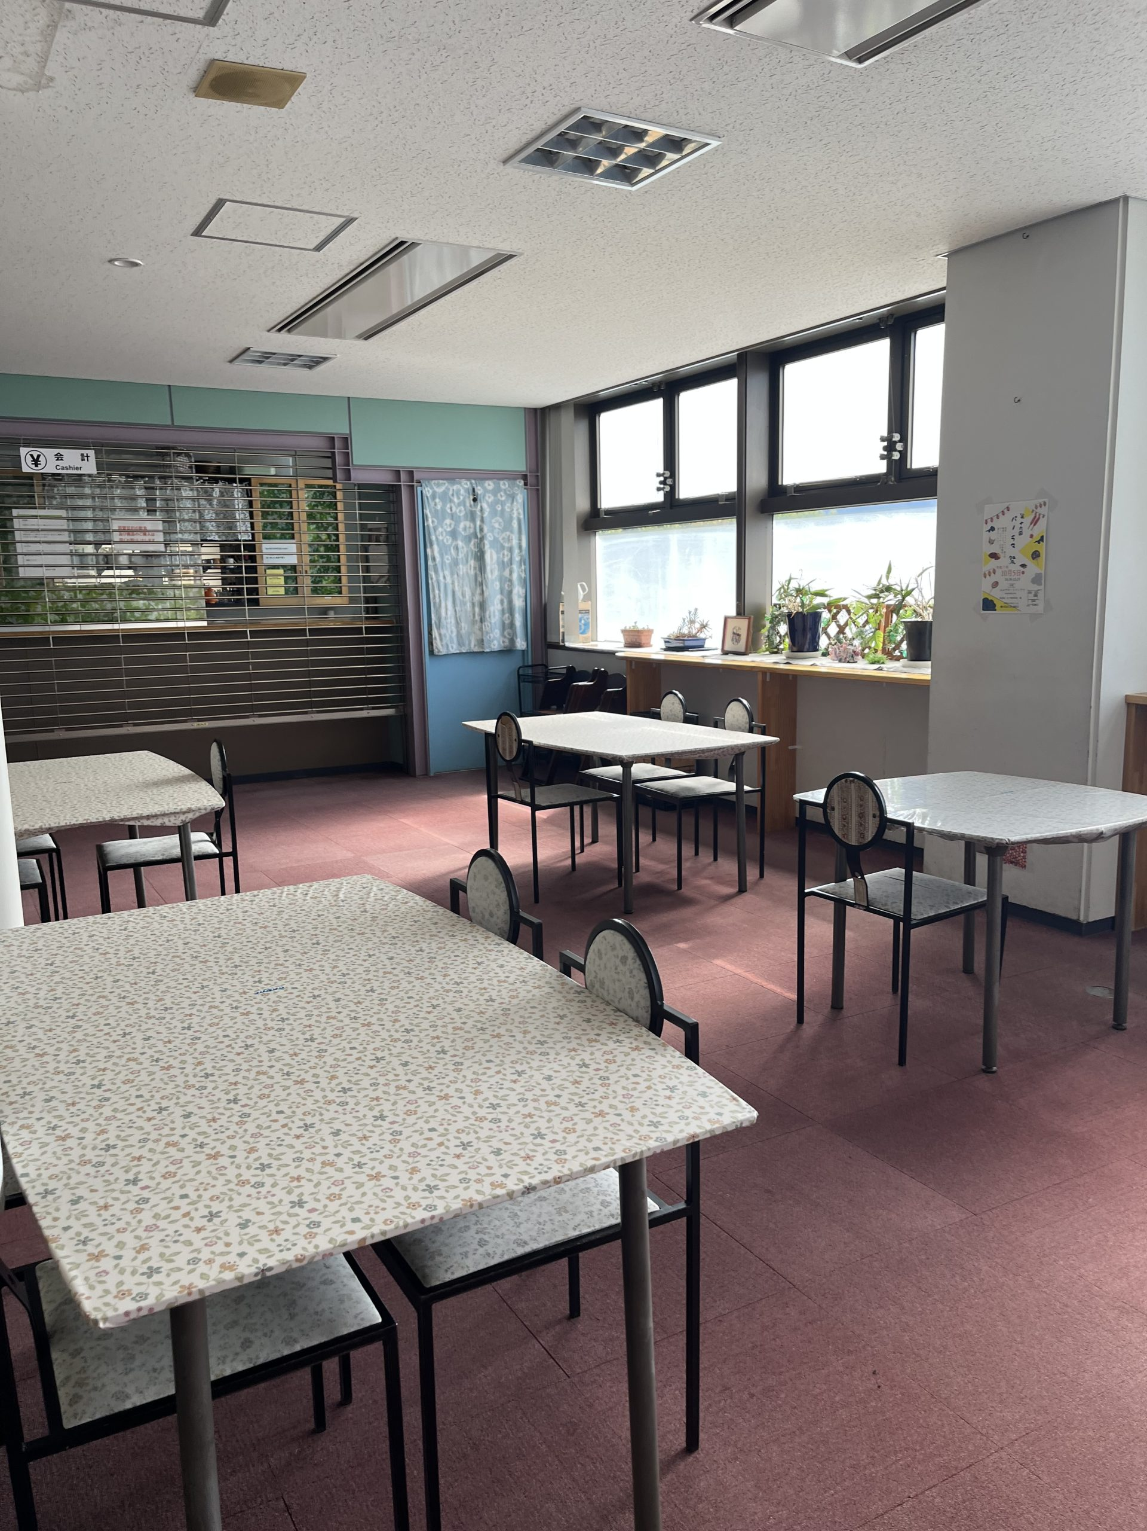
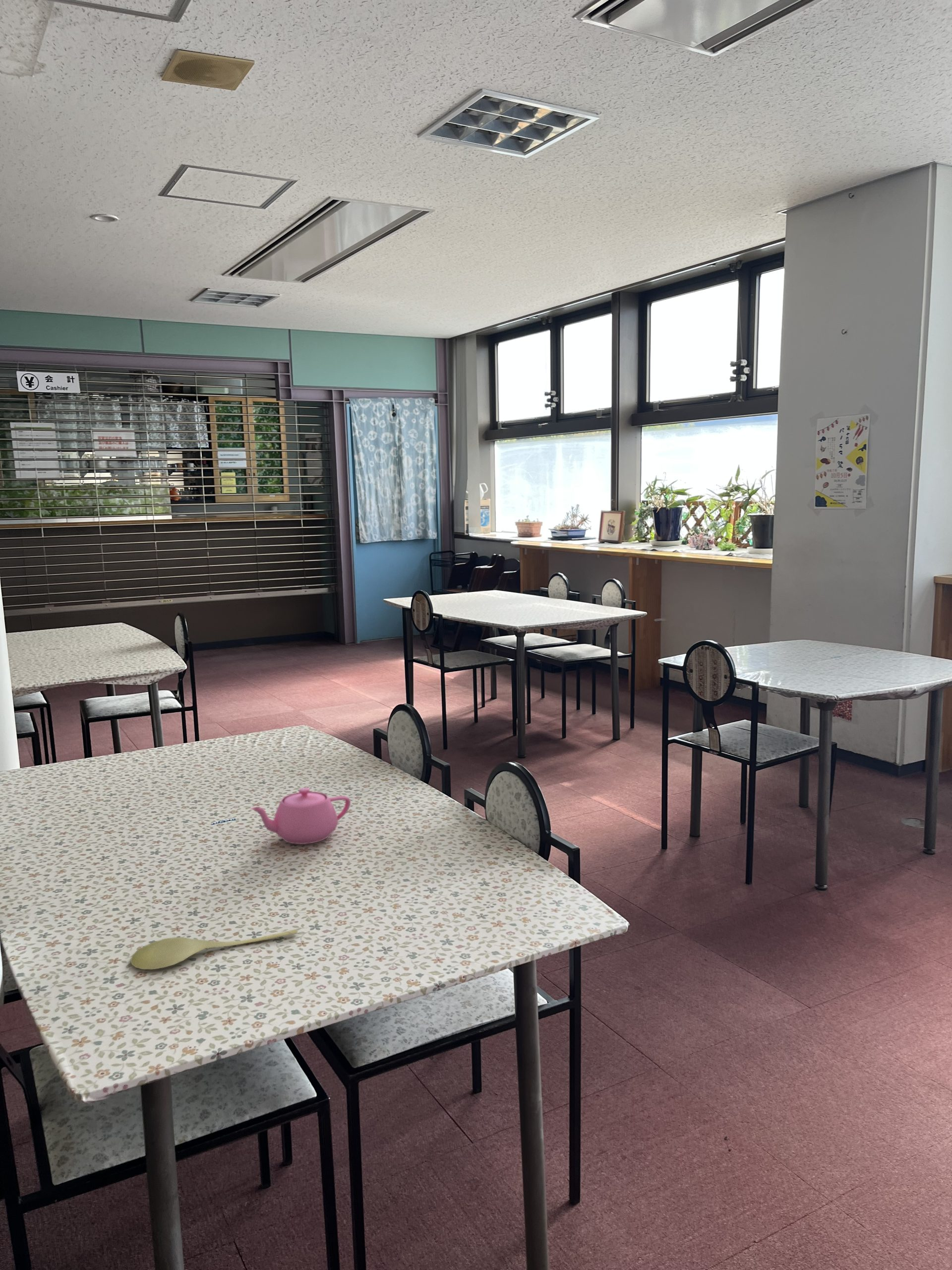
+ teapot [250,787,351,845]
+ spoon [130,929,298,970]
